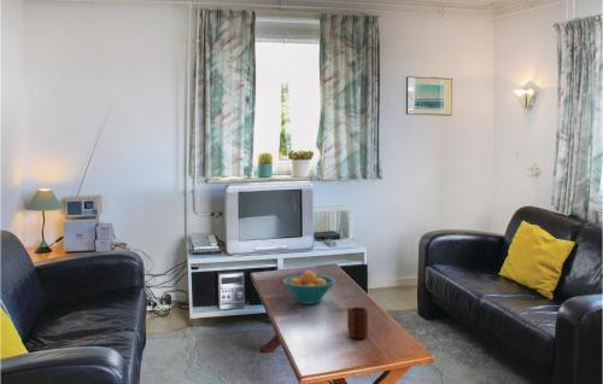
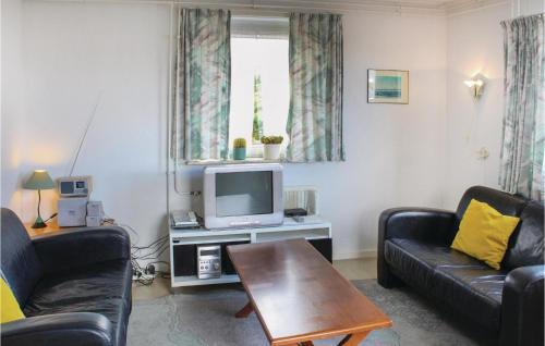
- mug [346,306,369,339]
- fruit bowl [282,269,336,306]
